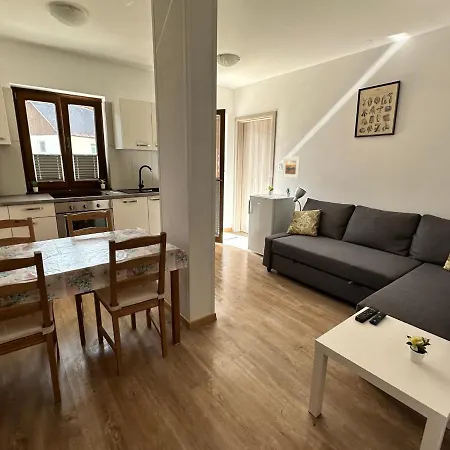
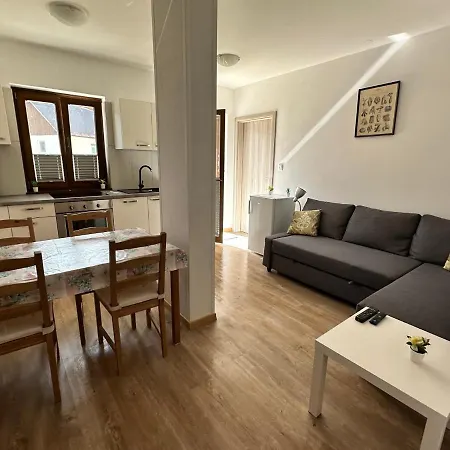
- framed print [281,156,301,179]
